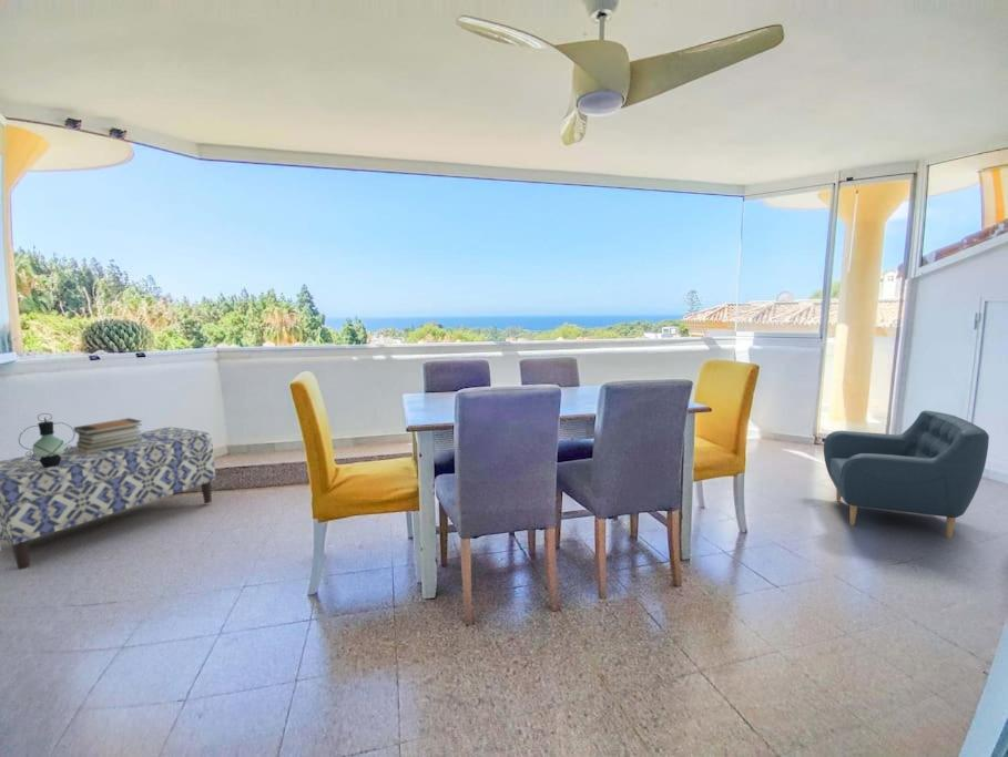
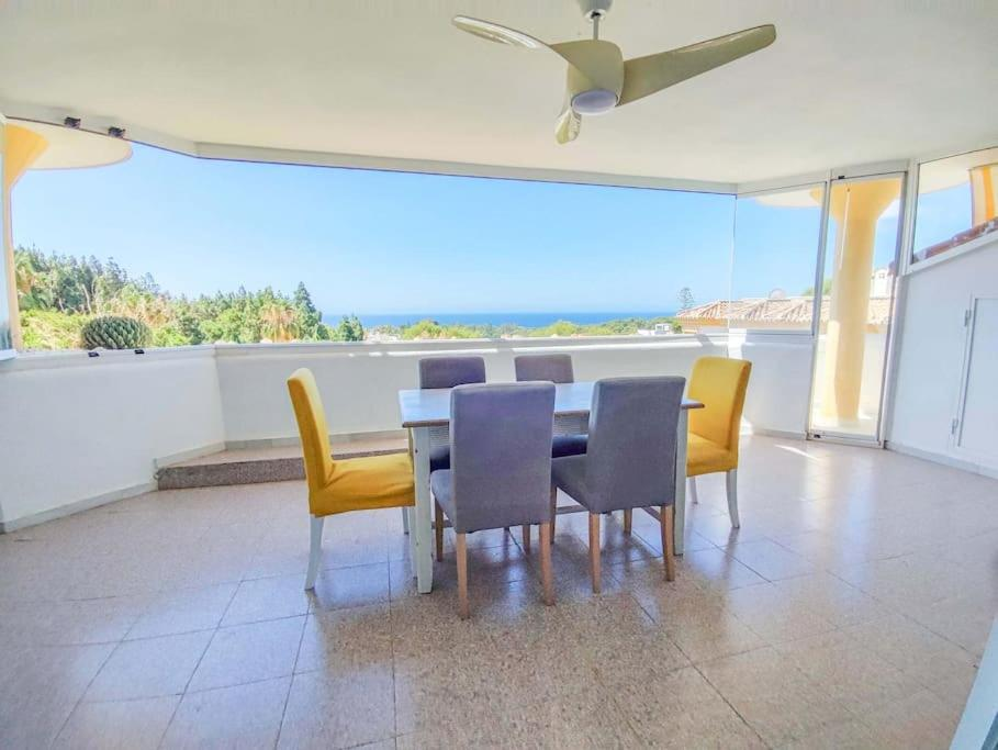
- book stack [73,417,143,453]
- armchair [823,409,990,539]
- lantern [18,412,75,468]
- bench [0,426,217,570]
